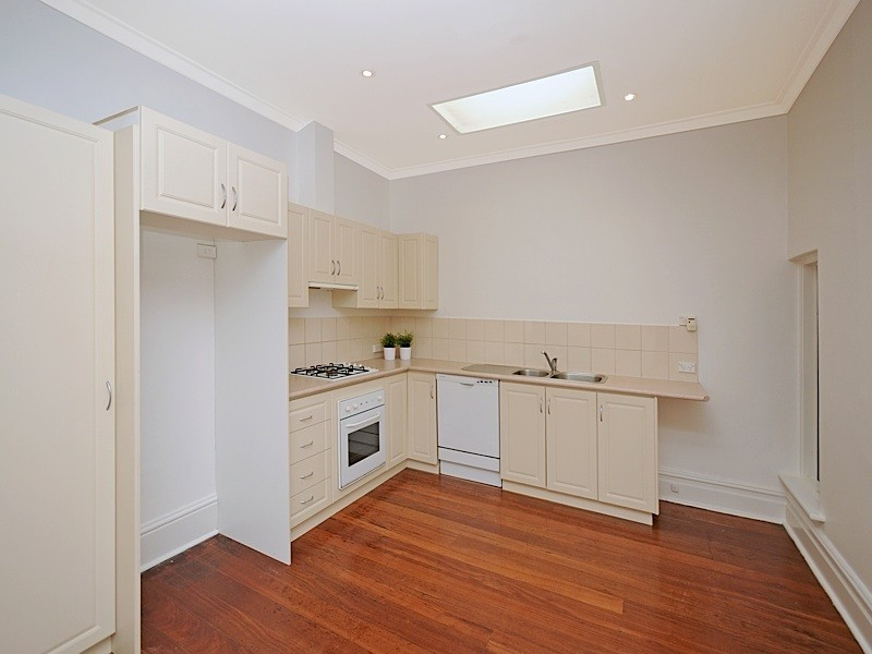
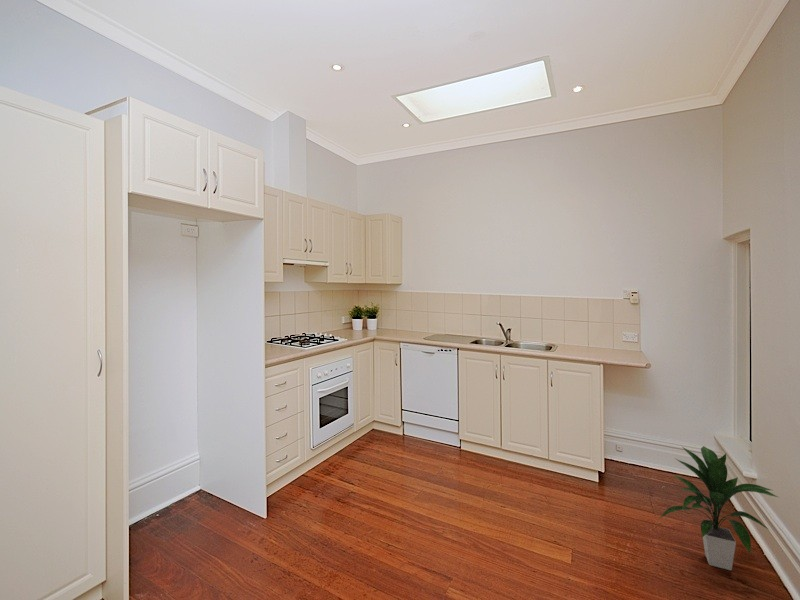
+ indoor plant [657,445,779,571]
